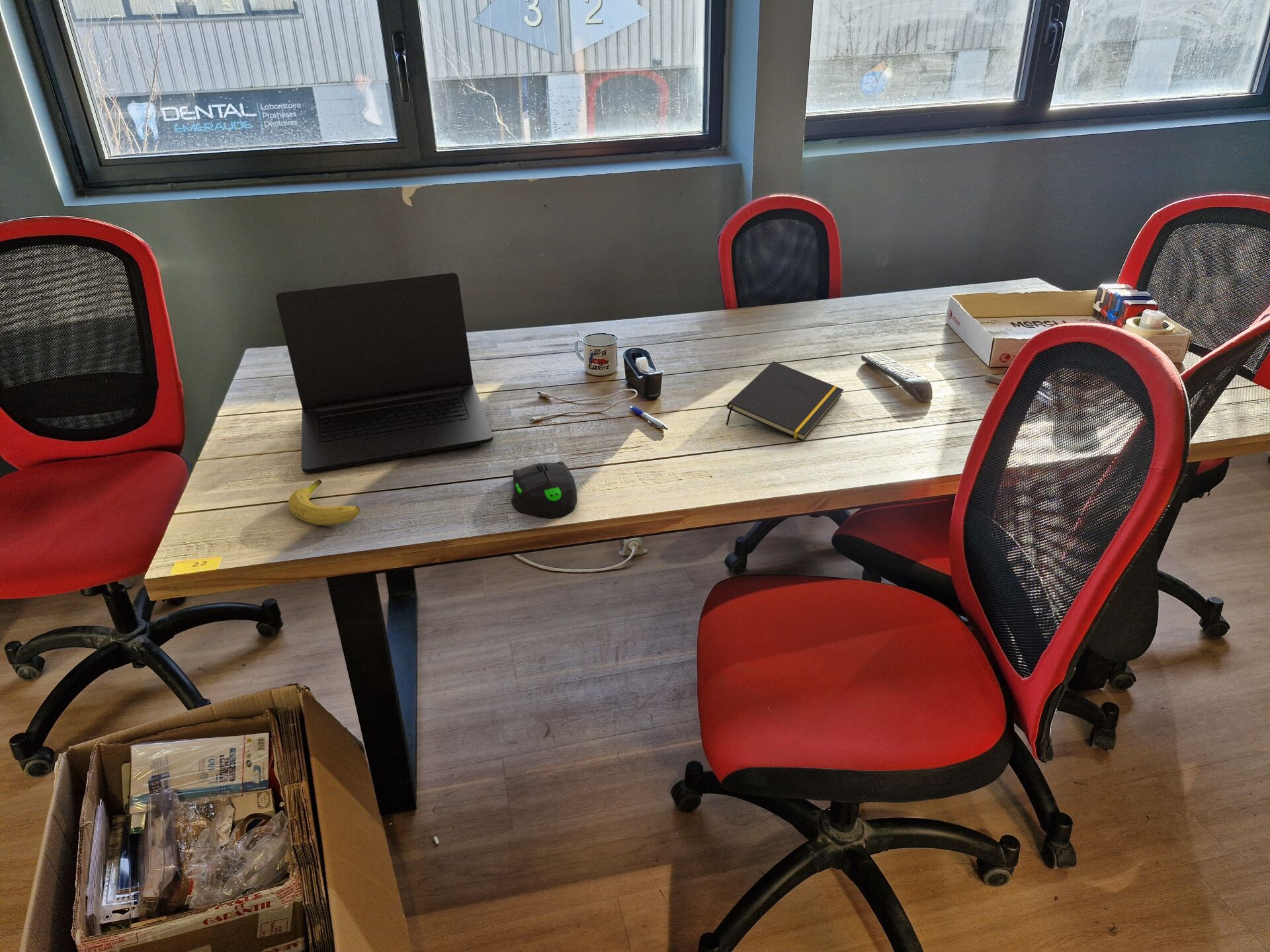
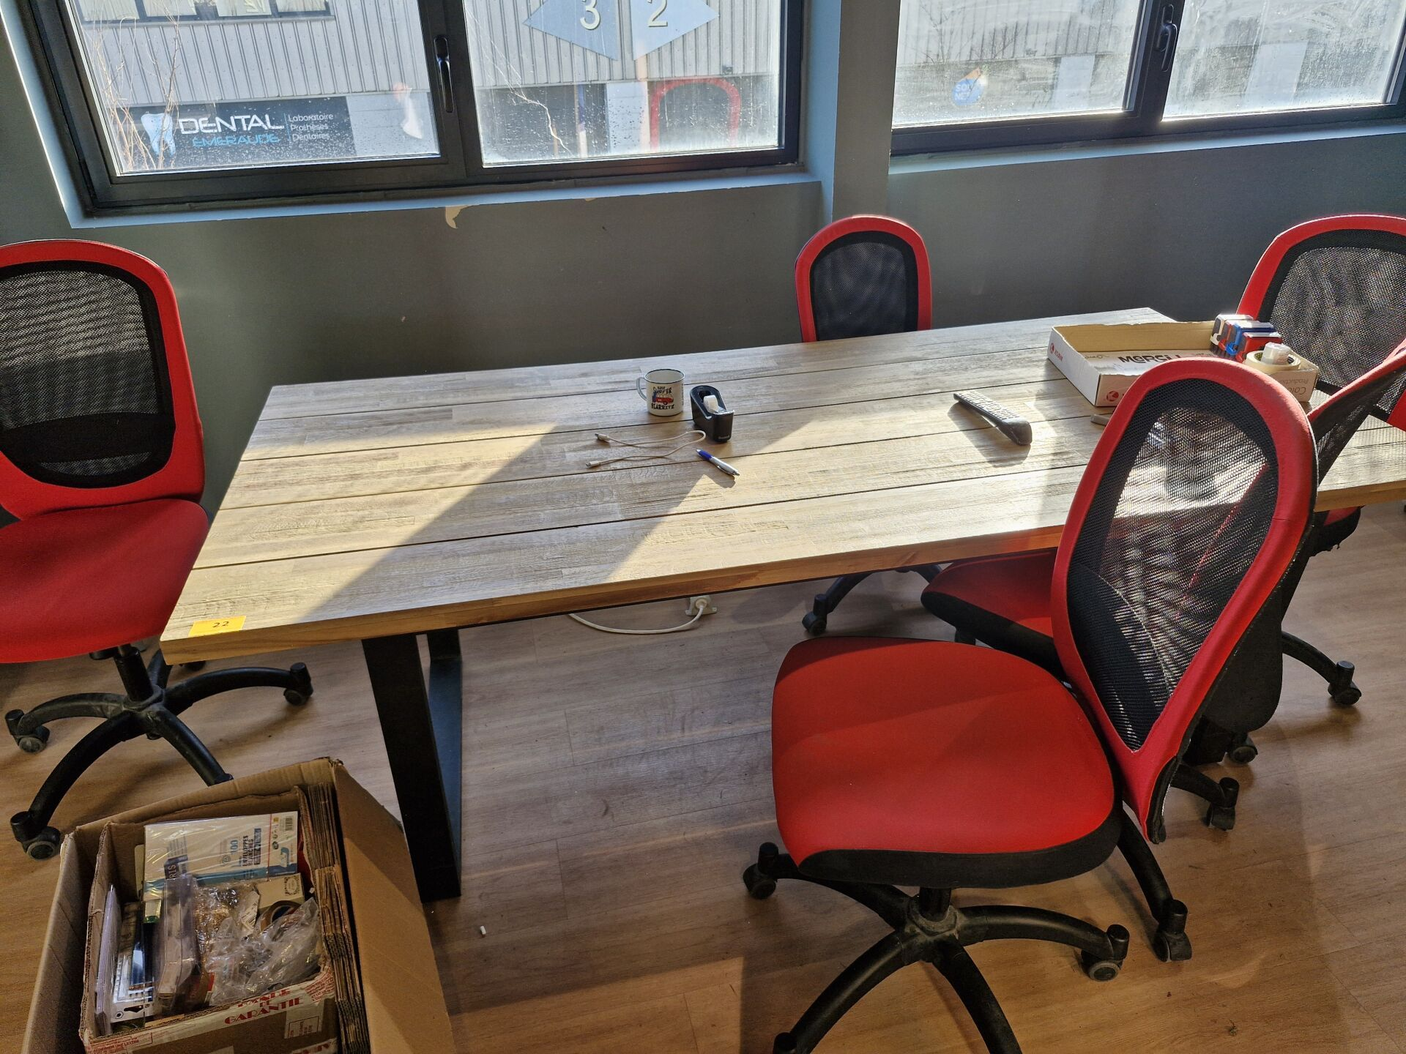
- notepad [726,360,844,442]
- computer mouse [511,461,577,519]
- fruit [288,479,360,526]
- laptop [275,272,494,473]
